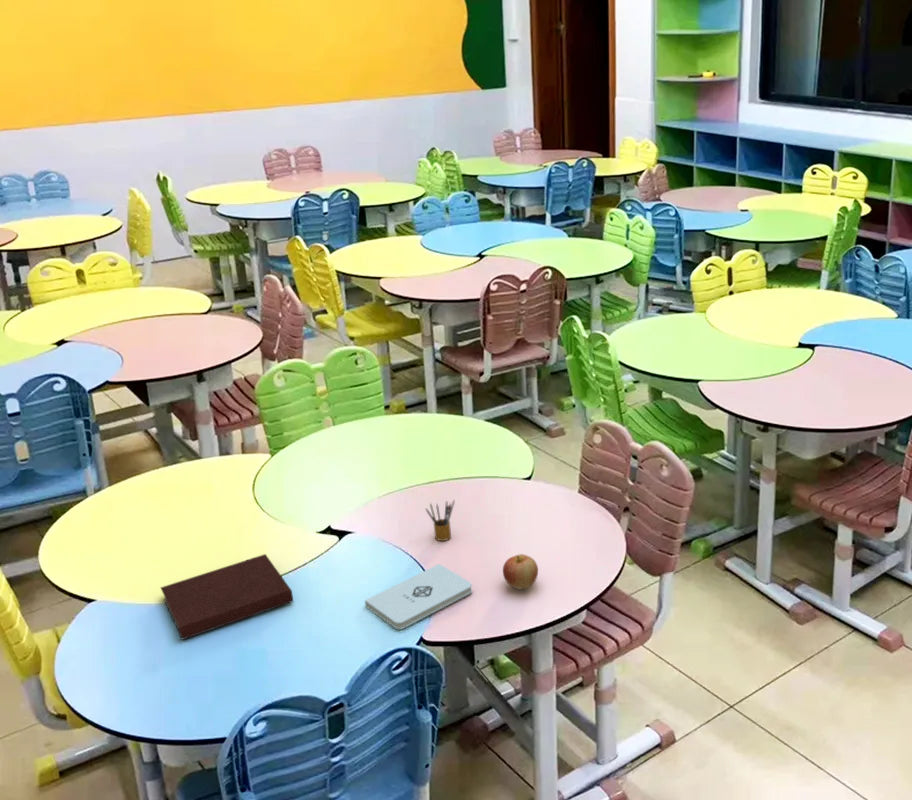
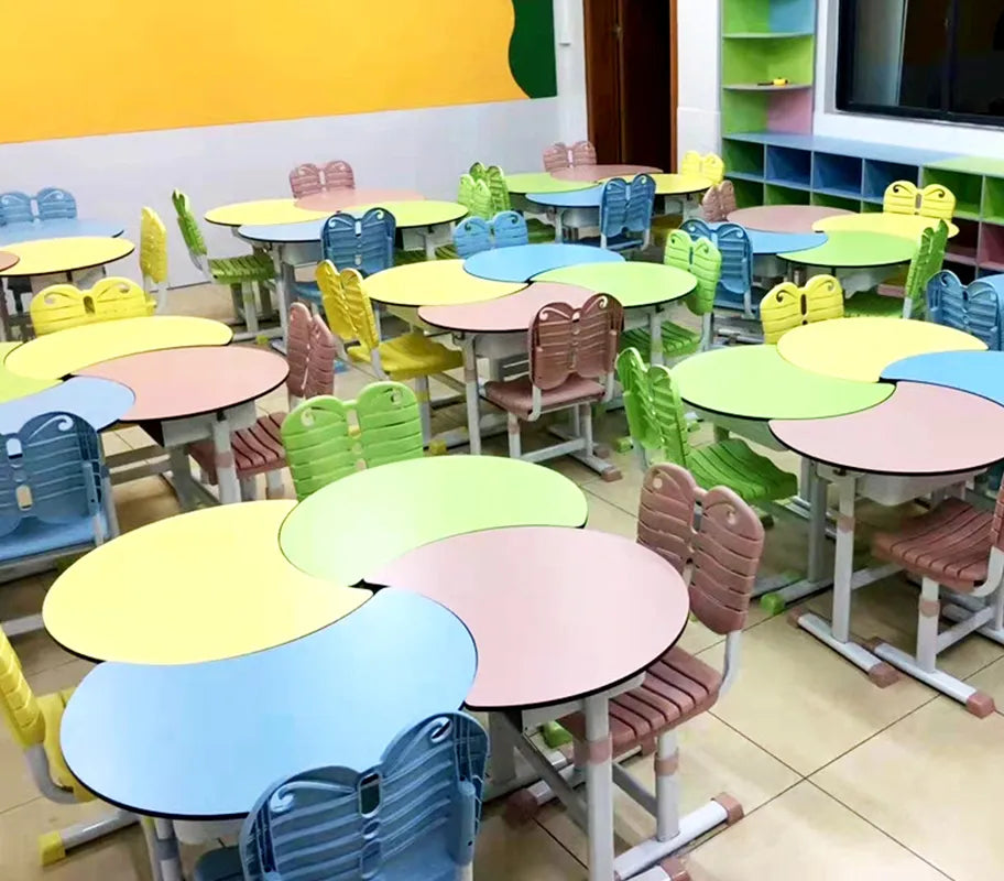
- pencil box [425,500,455,542]
- notebook [160,553,294,641]
- notepad [364,563,473,630]
- apple [502,553,539,590]
